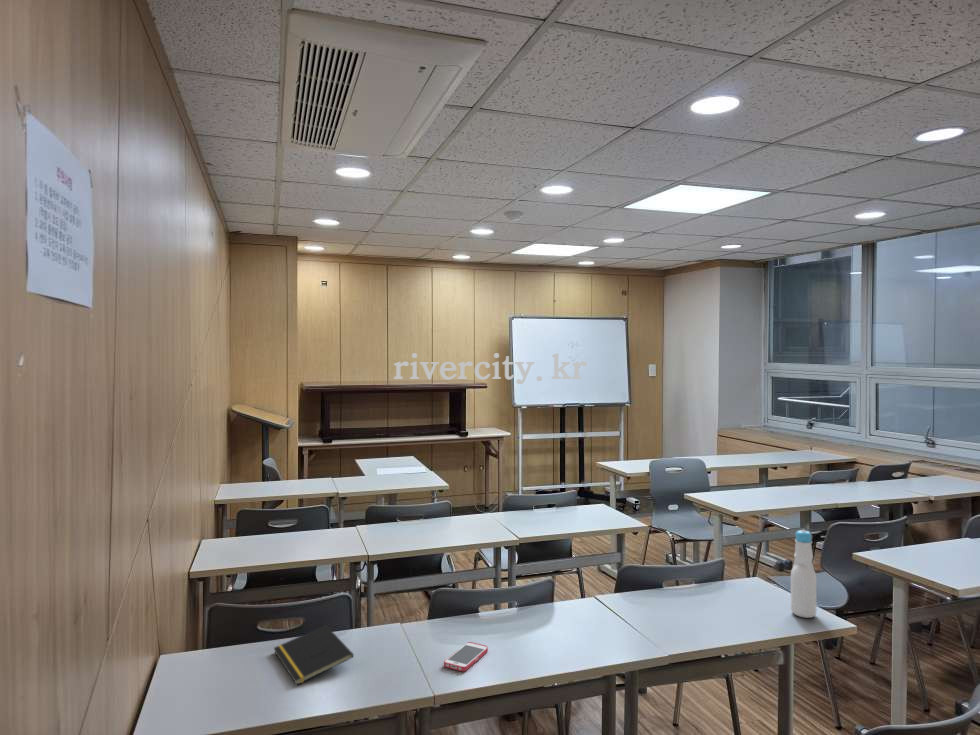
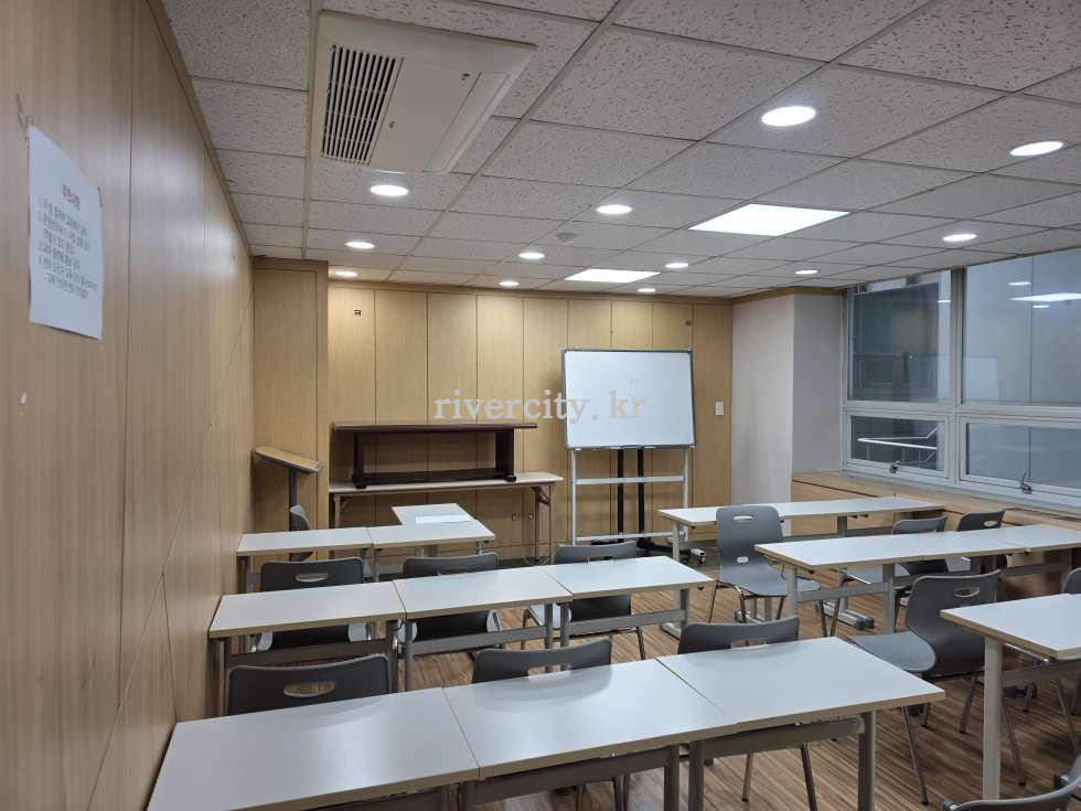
- notepad [273,624,355,686]
- smartphone [443,641,489,672]
- bottle [790,529,817,619]
